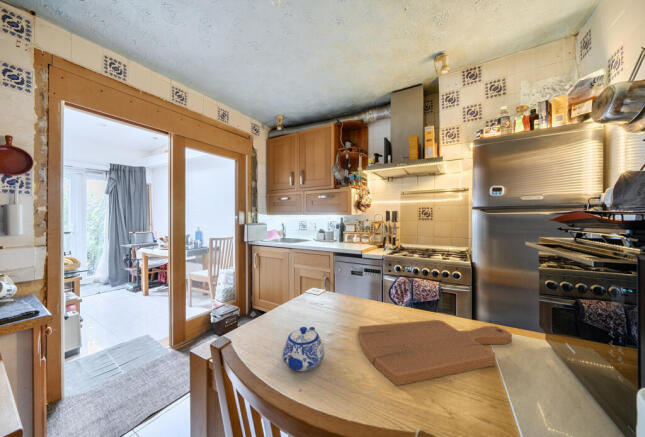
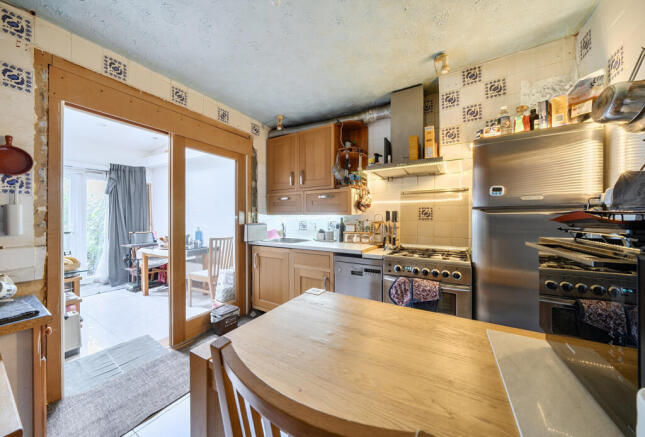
- cutting board [358,319,513,387]
- teapot [282,326,325,372]
